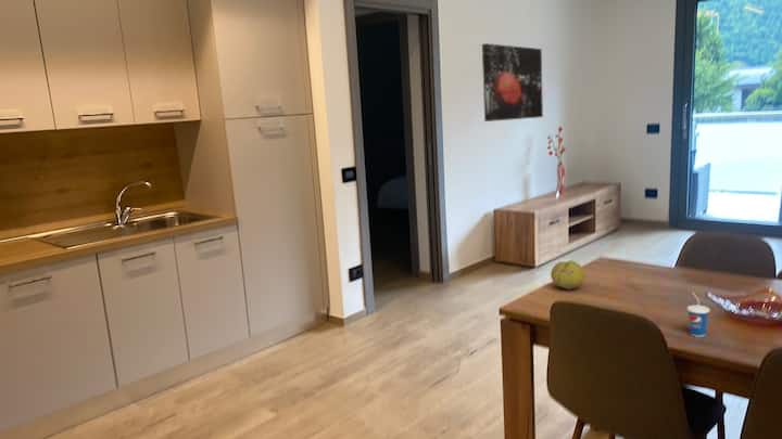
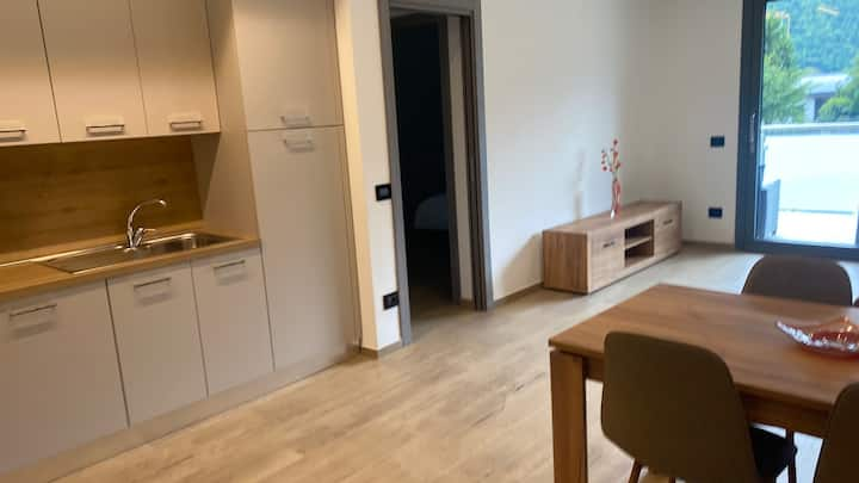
- fruit [550,260,585,290]
- cup [686,292,711,338]
- wall art [481,42,544,122]
